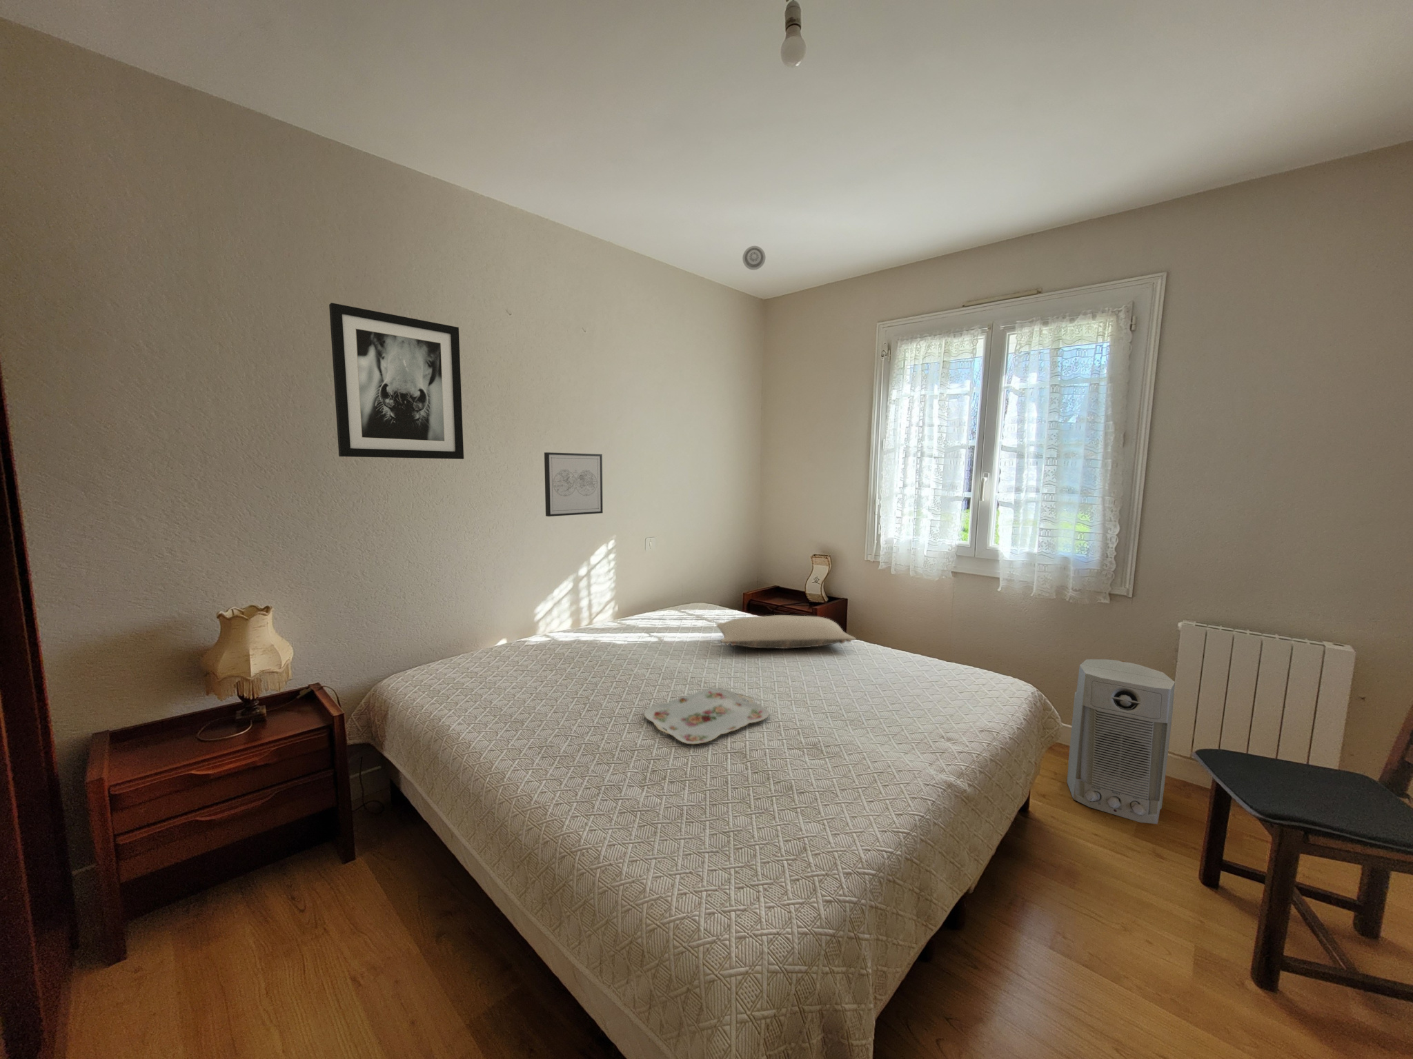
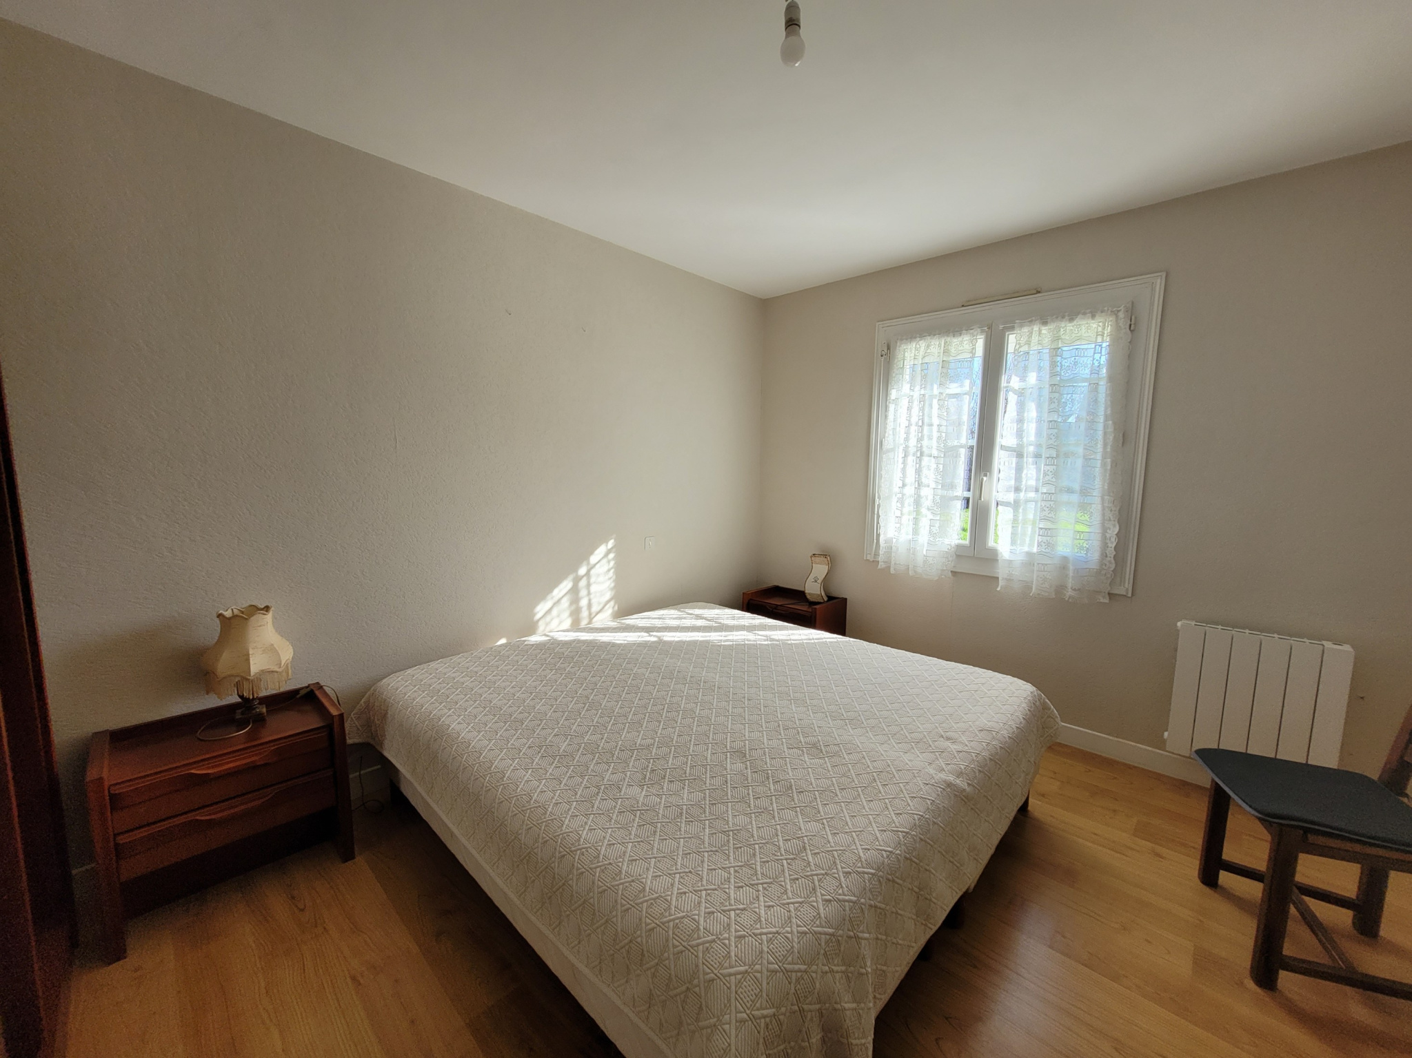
- wall art [544,452,604,517]
- air purifier [1067,659,1176,824]
- smoke detector [742,246,767,271]
- wall art [328,301,464,459]
- pillow [715,614,857,650]
- serving tray [644,687,770,744]
